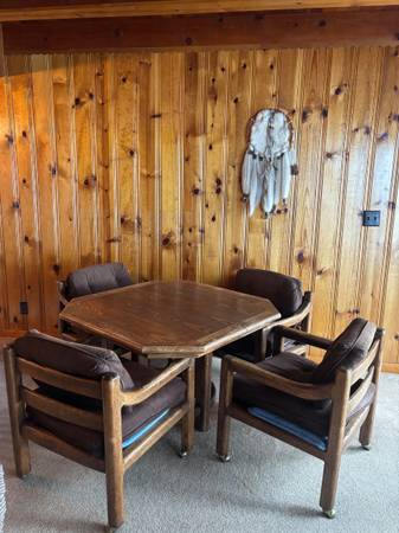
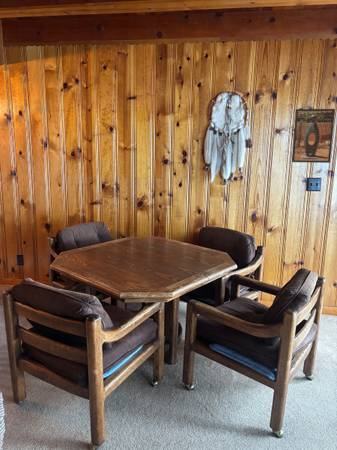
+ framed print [291,108,336,164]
